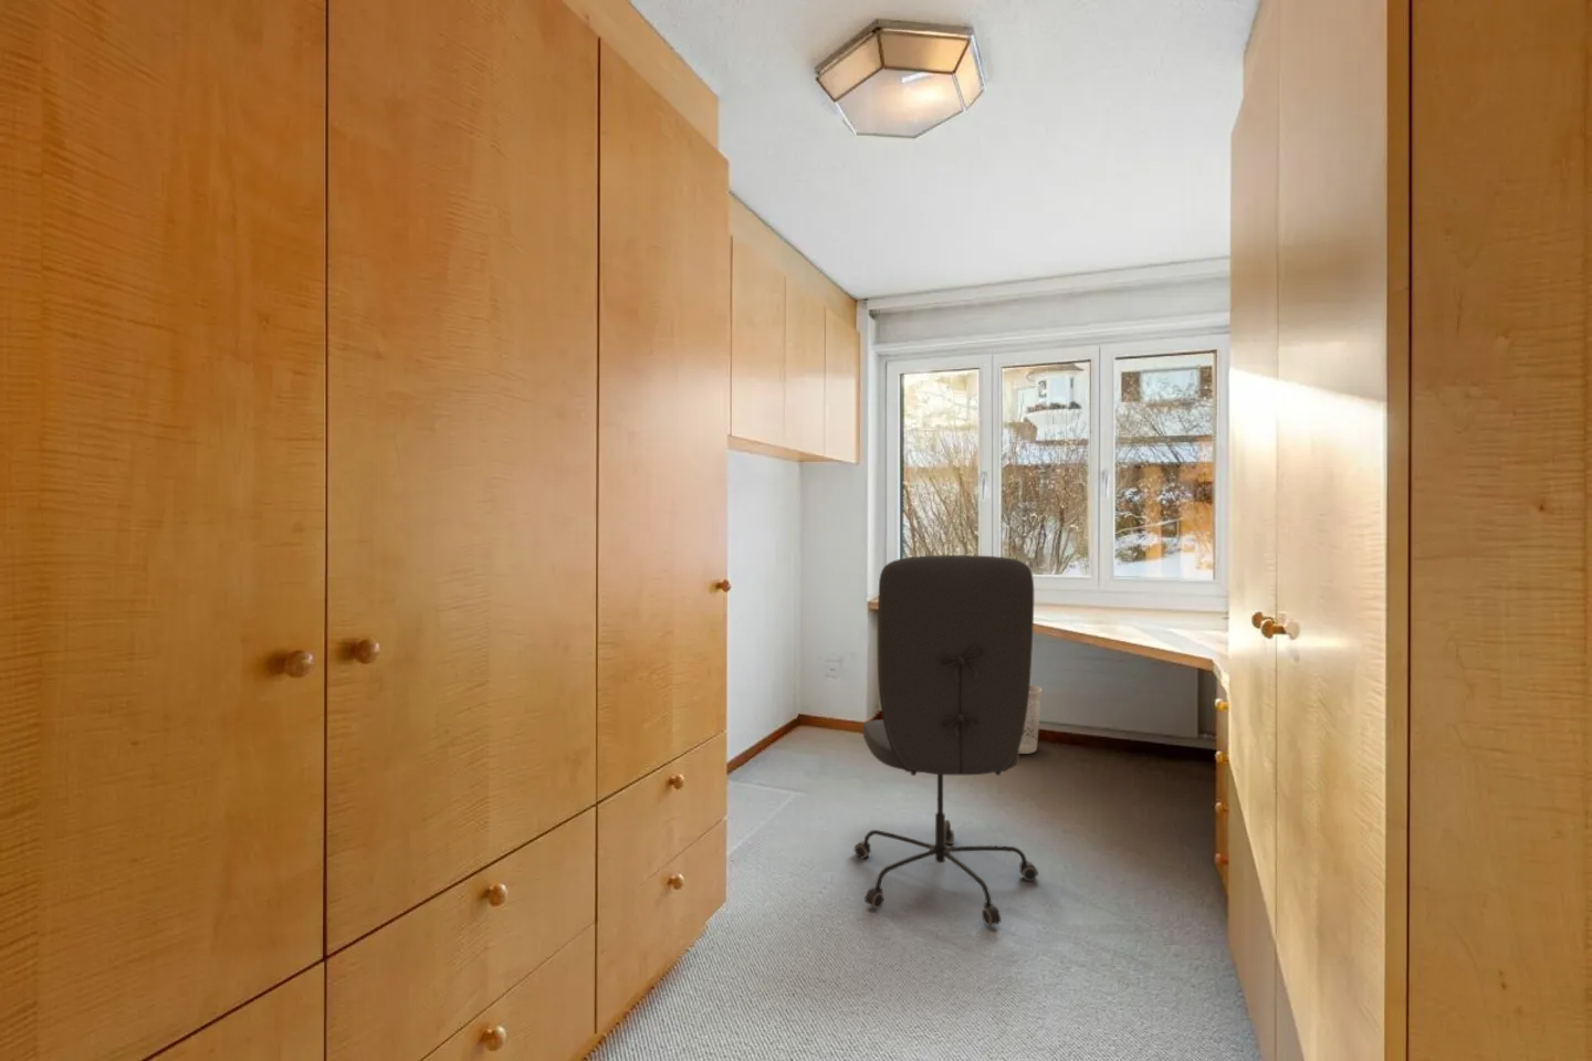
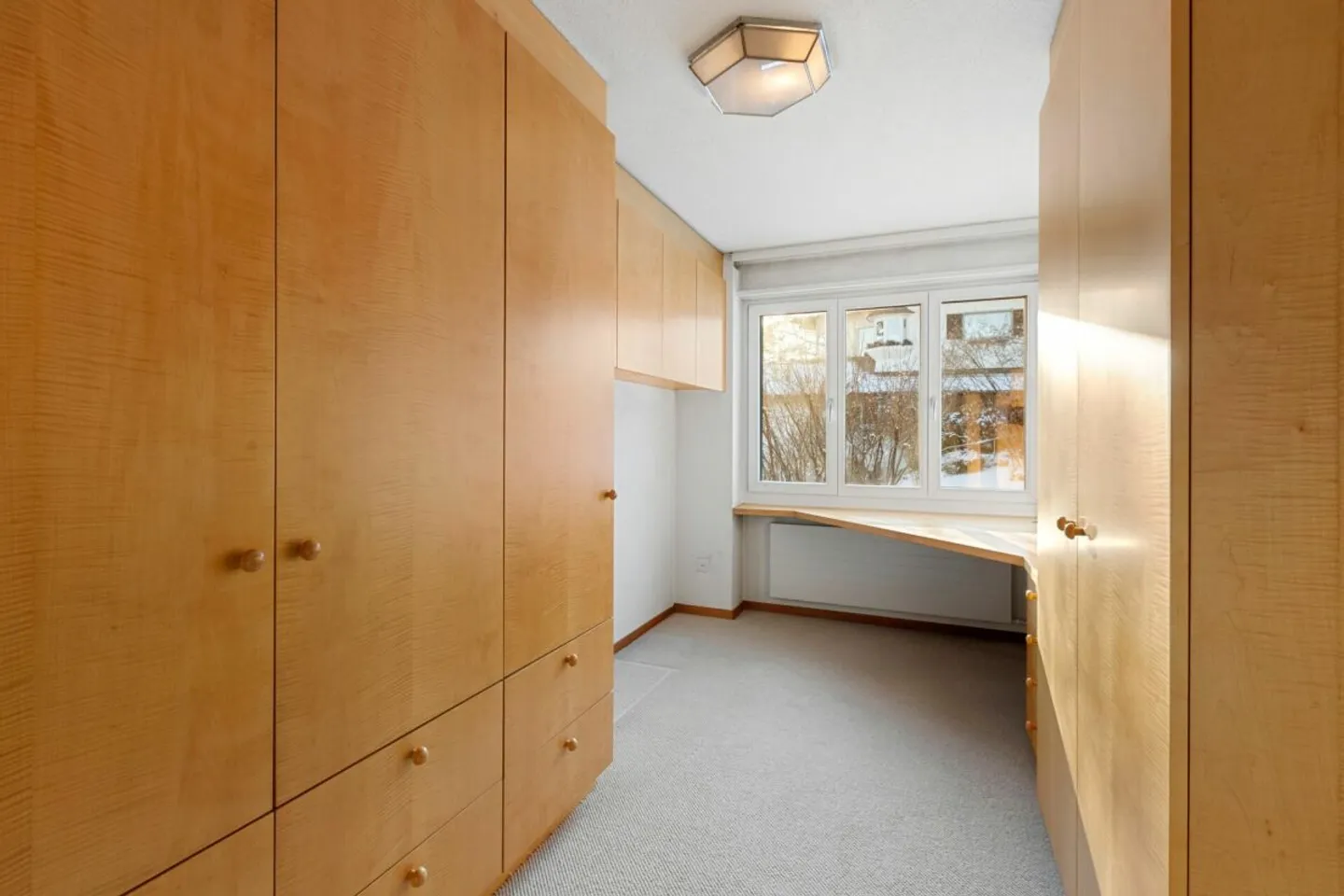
- wastebasket [1020,684,1042,754]
- office chair [853,554,1039,927]
